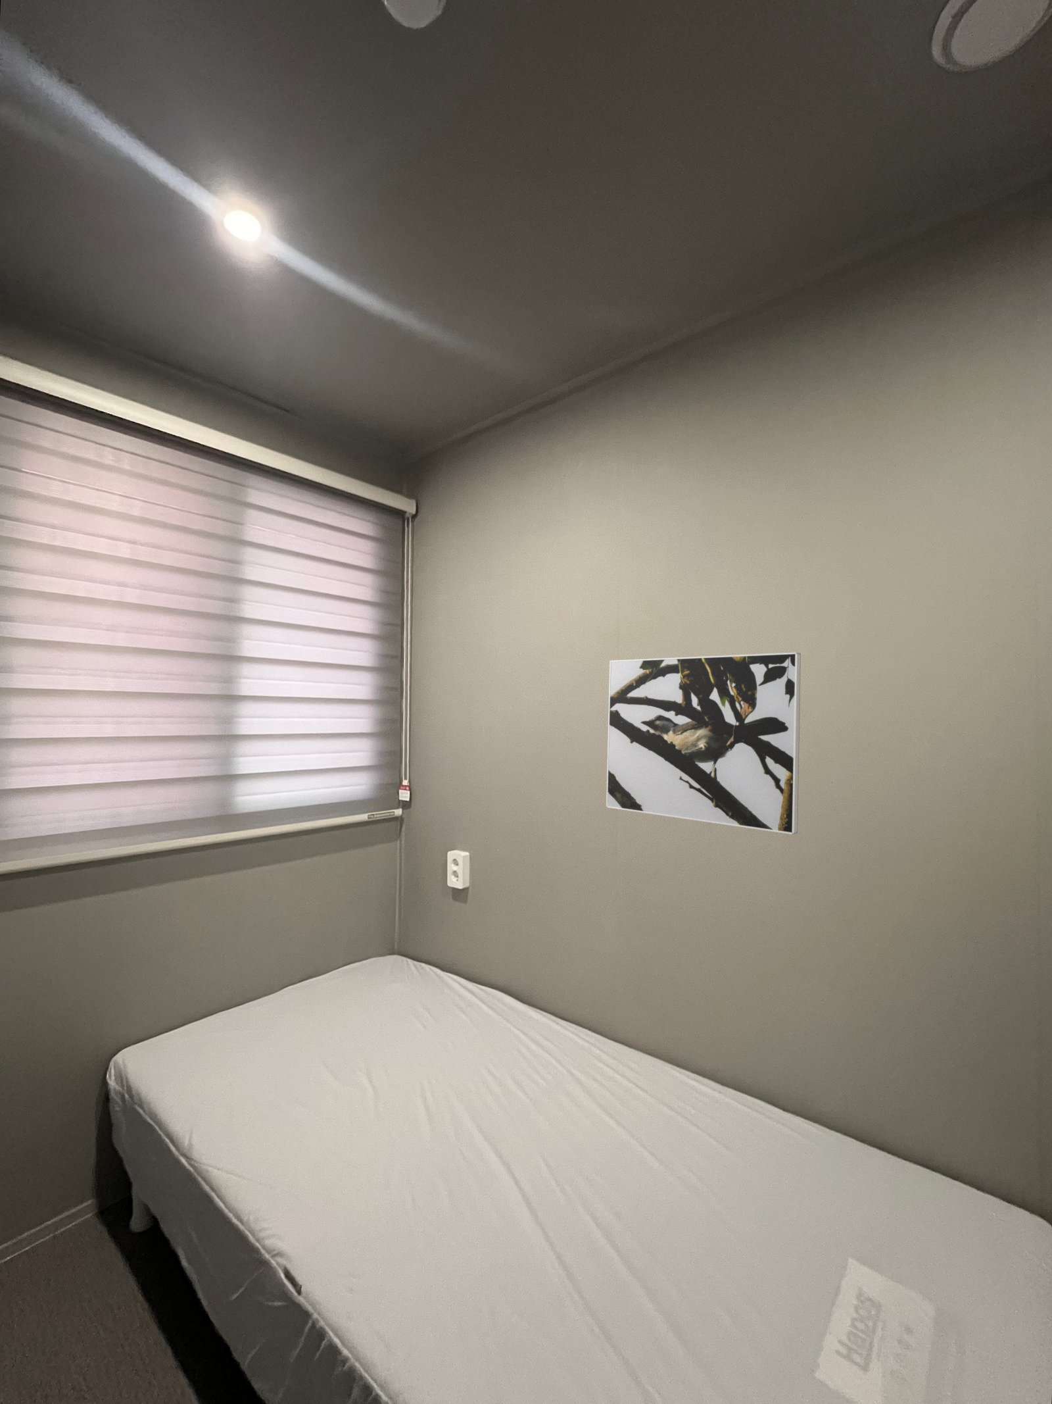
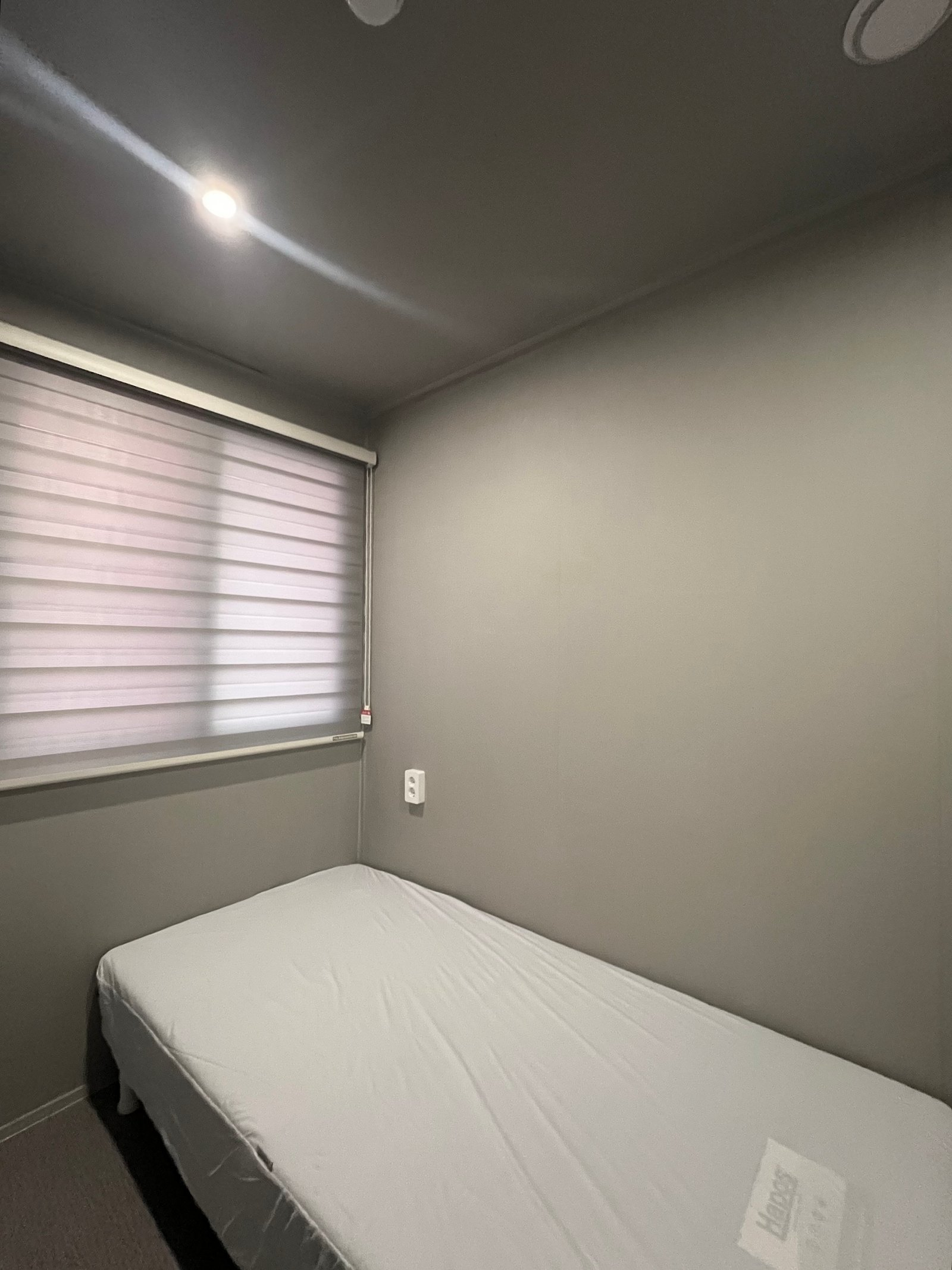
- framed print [606,652,801,835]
